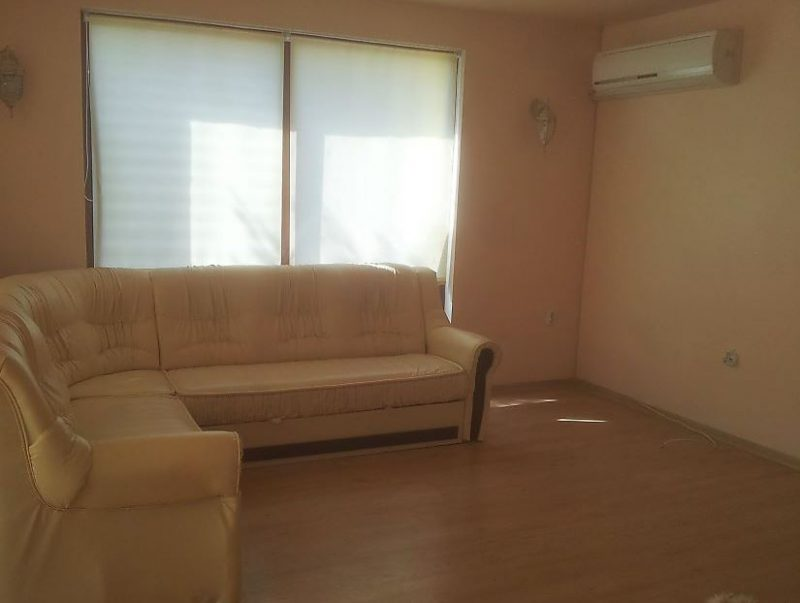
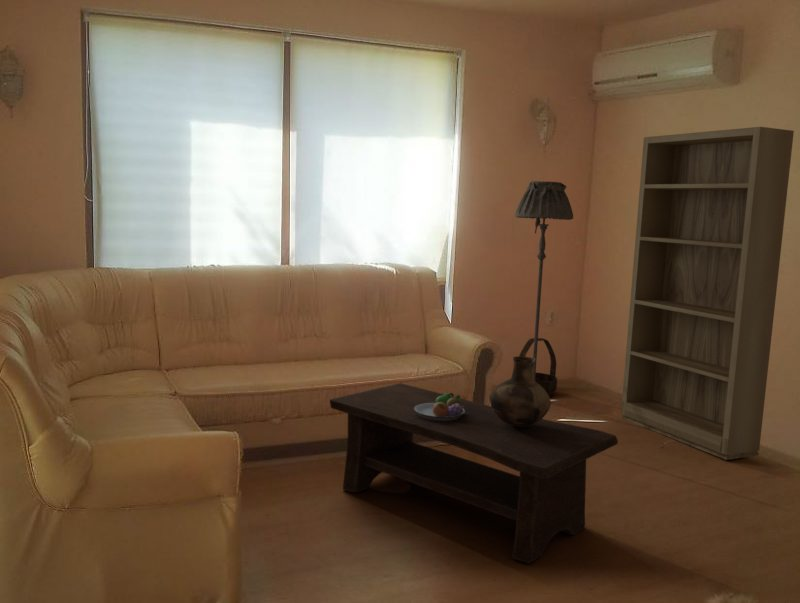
+ floor lamp [514,180,574,381]
+ basket [518,337,558,397]
+ vase [488,355,552,427]
+ coffee table [329,382,619,565]
+ bookshelf [620,126,795,461]
+ fruit bowl [414,392,465,420]
